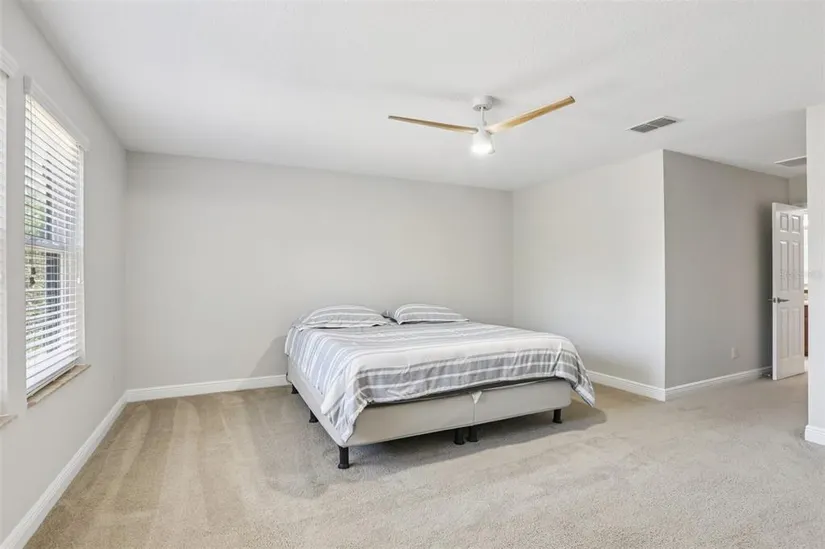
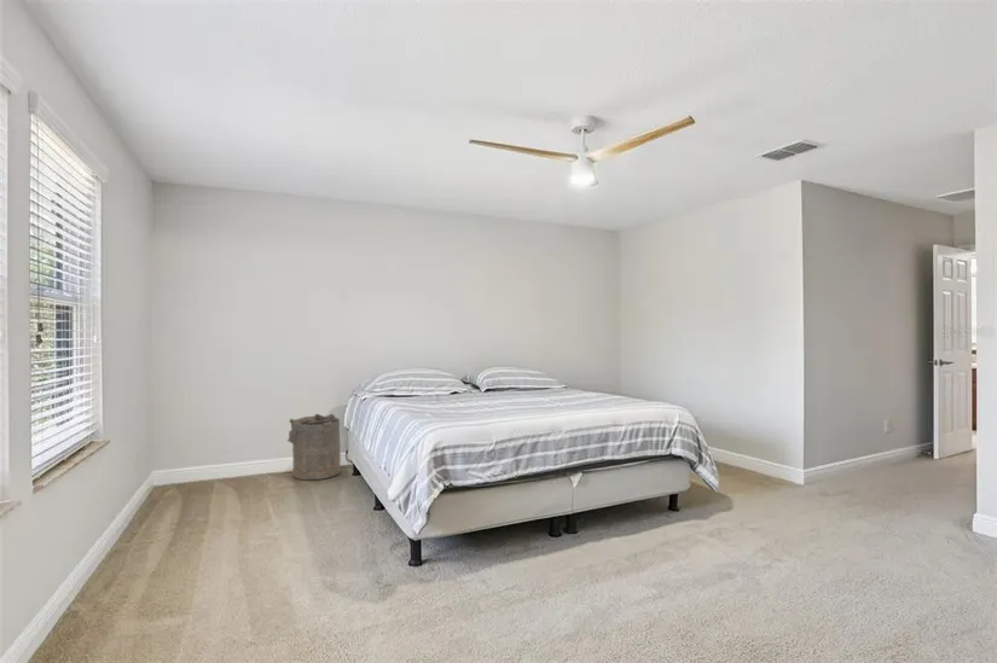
+ laundry hamper [286,413,342,481]
